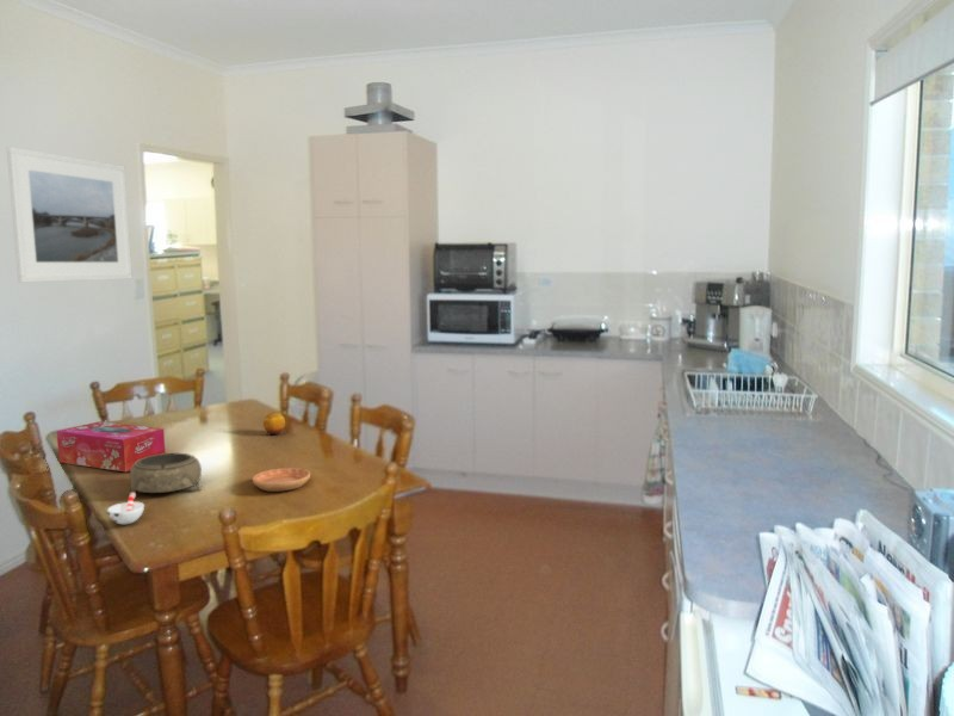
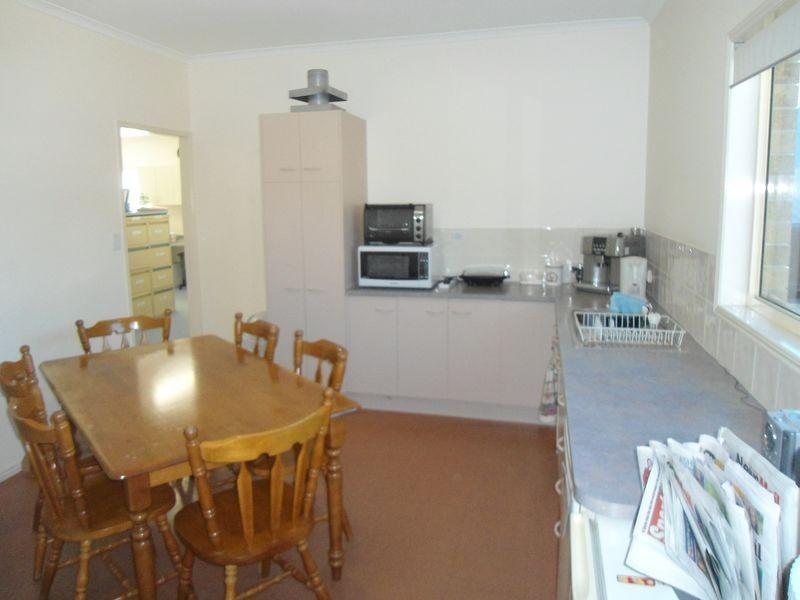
- saucer [252,467,311,493]
- decorative bowl [128,452,203,496]
- fruit [262,411,286,436]
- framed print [6,146,134,284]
- tissue box [56,420,166,473]
- cup [106,493,145,525]
